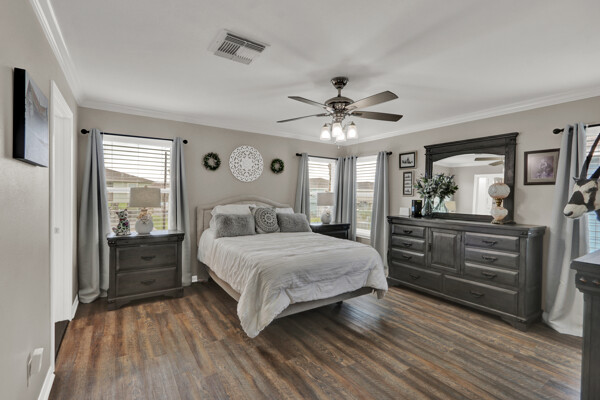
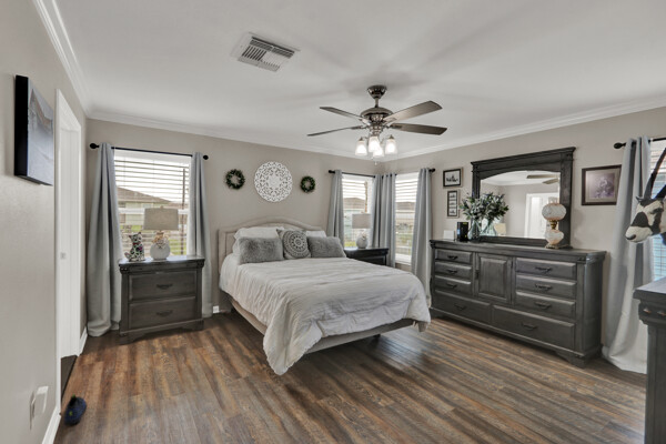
+ sneaker [63,393,88,426]
